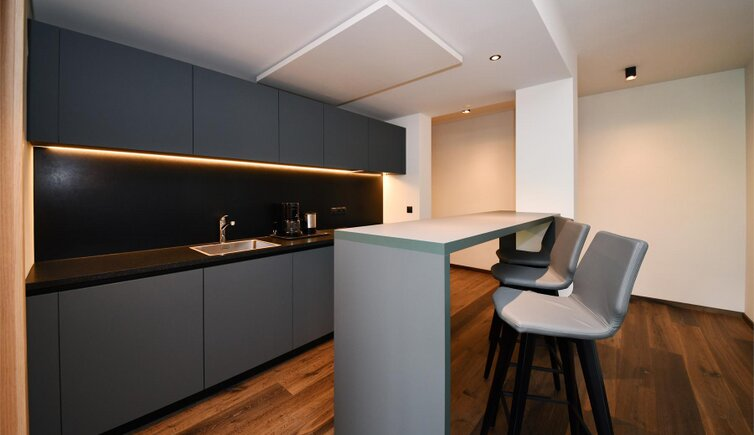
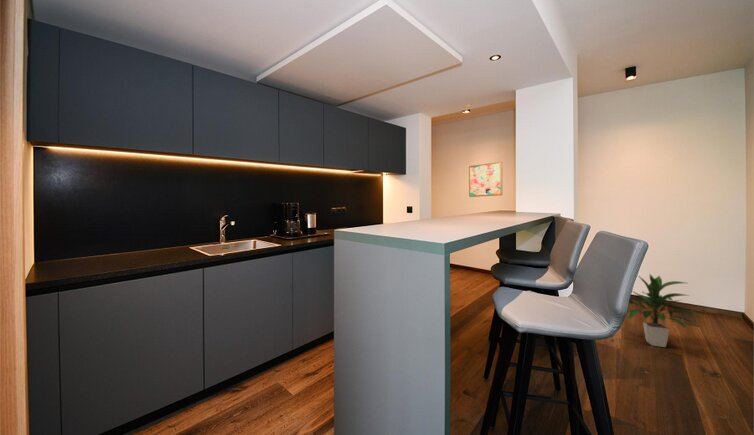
+ indoor plant [627,273,703,348]
+ wall art [468,161,503,198]
